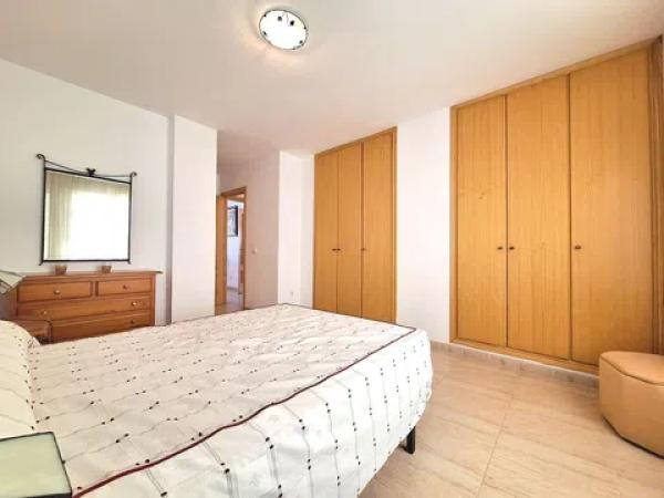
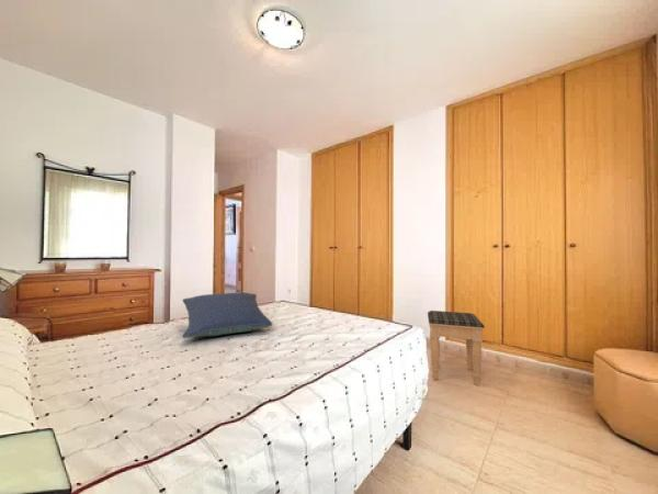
+ pillow [181,291,273,338]
+ footstool [427,310,486,386]
